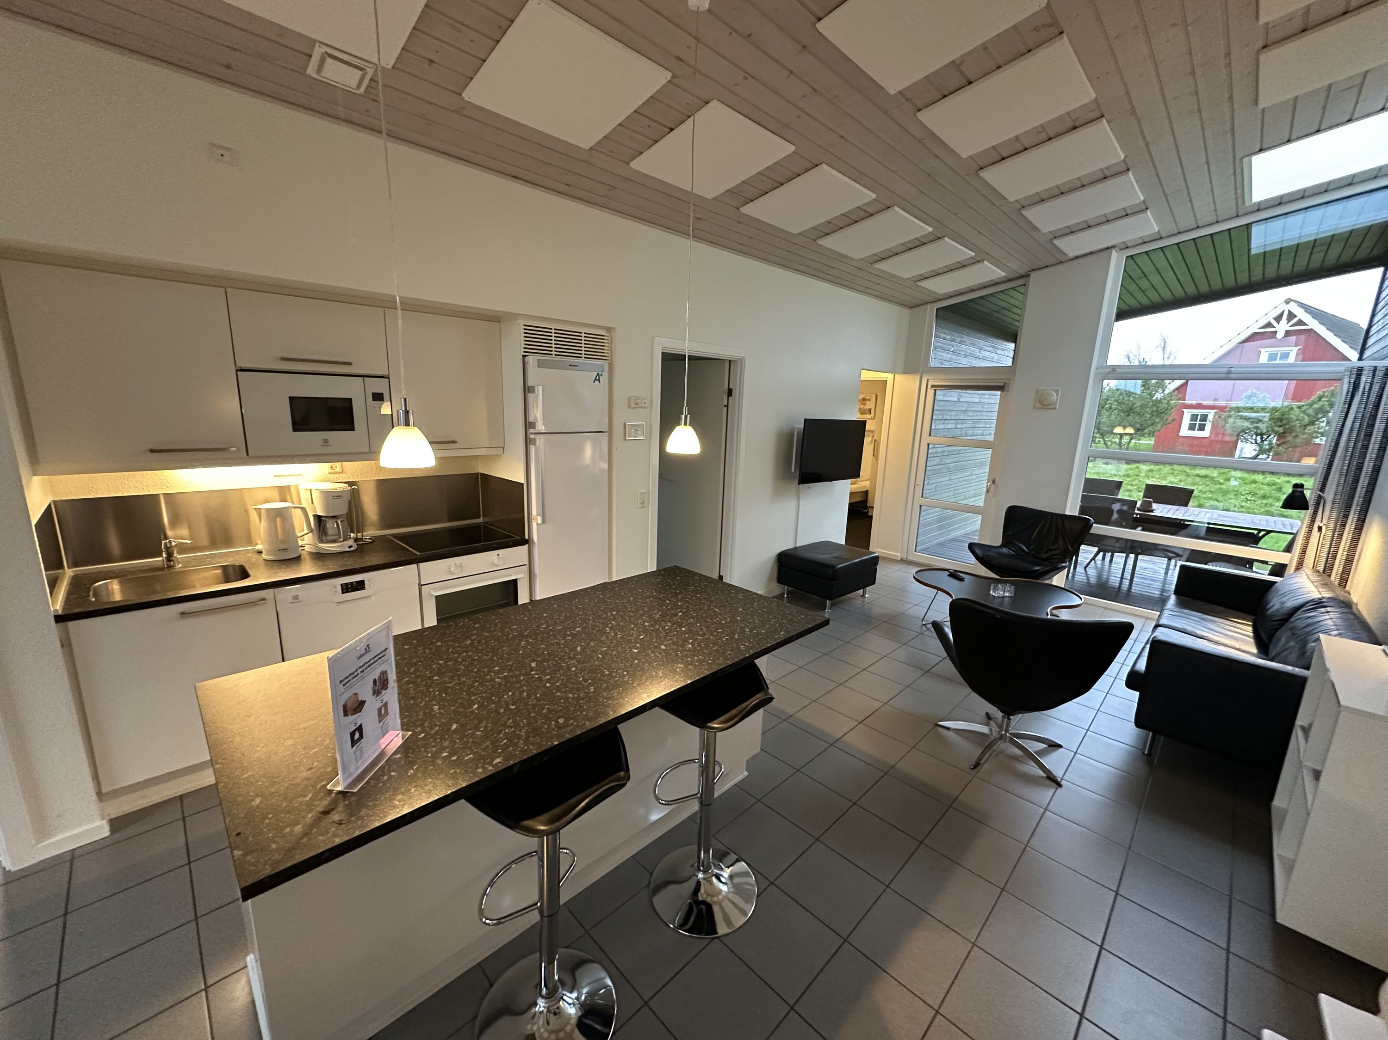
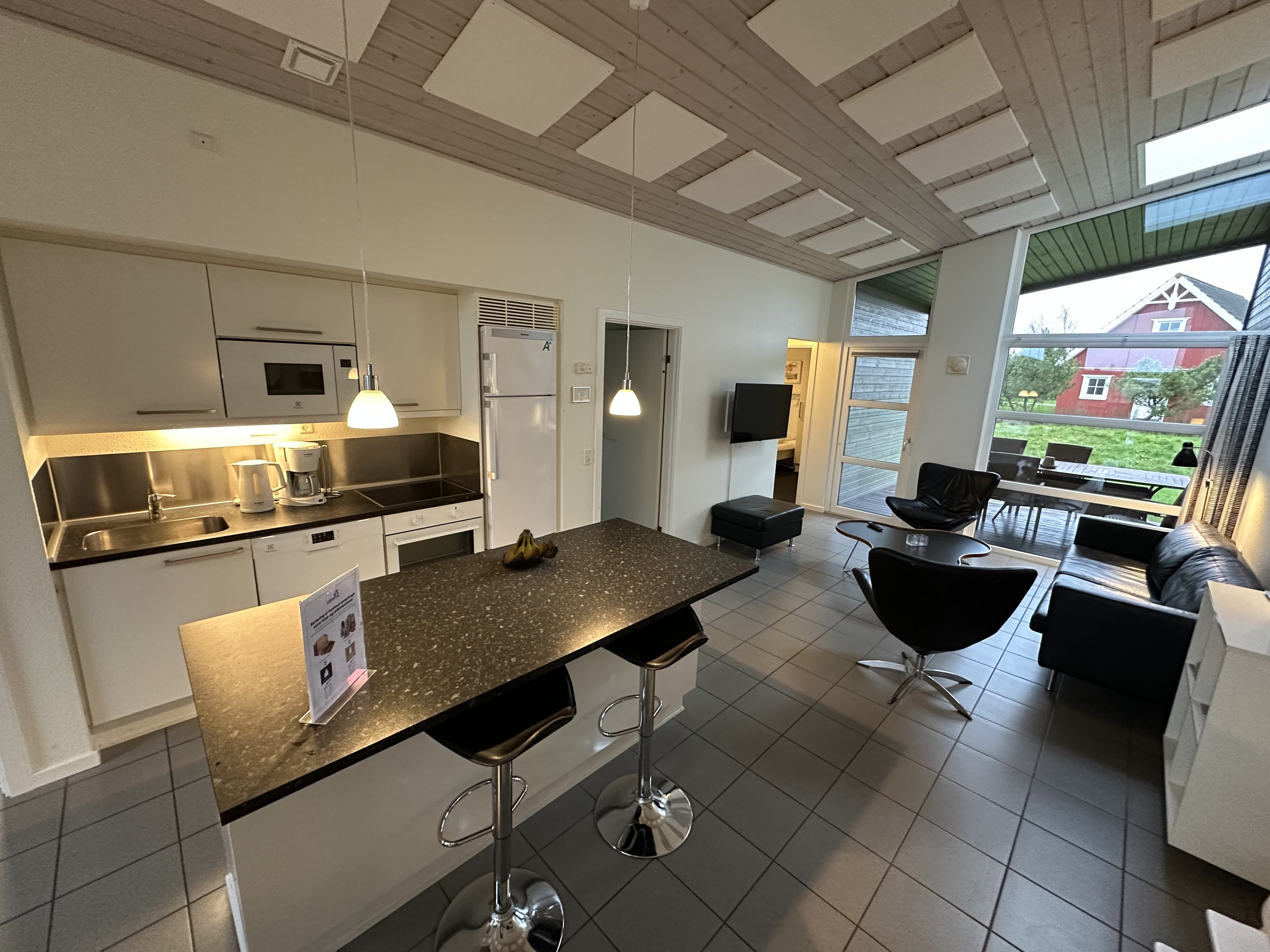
+ banana bunch [502,529,559,566]
